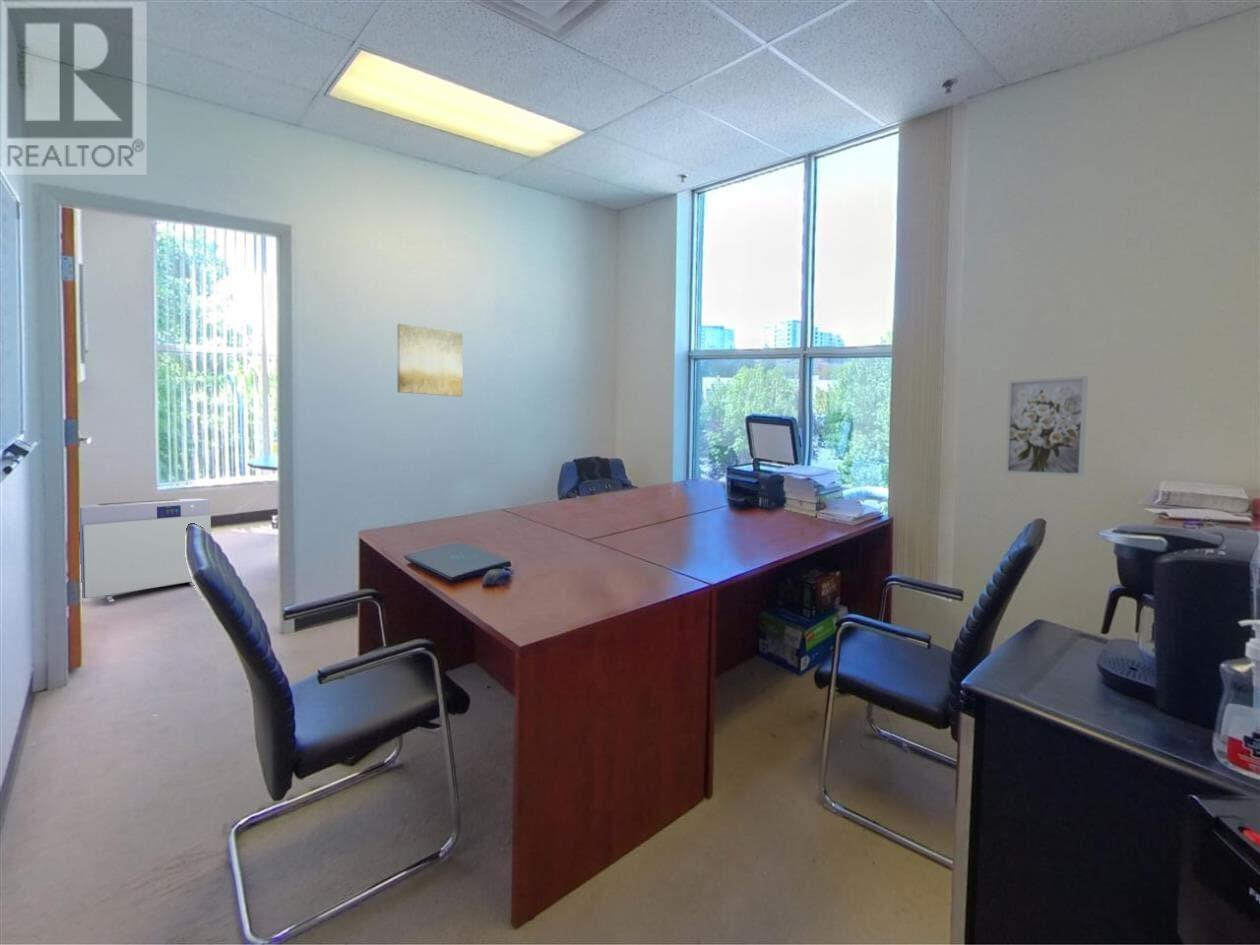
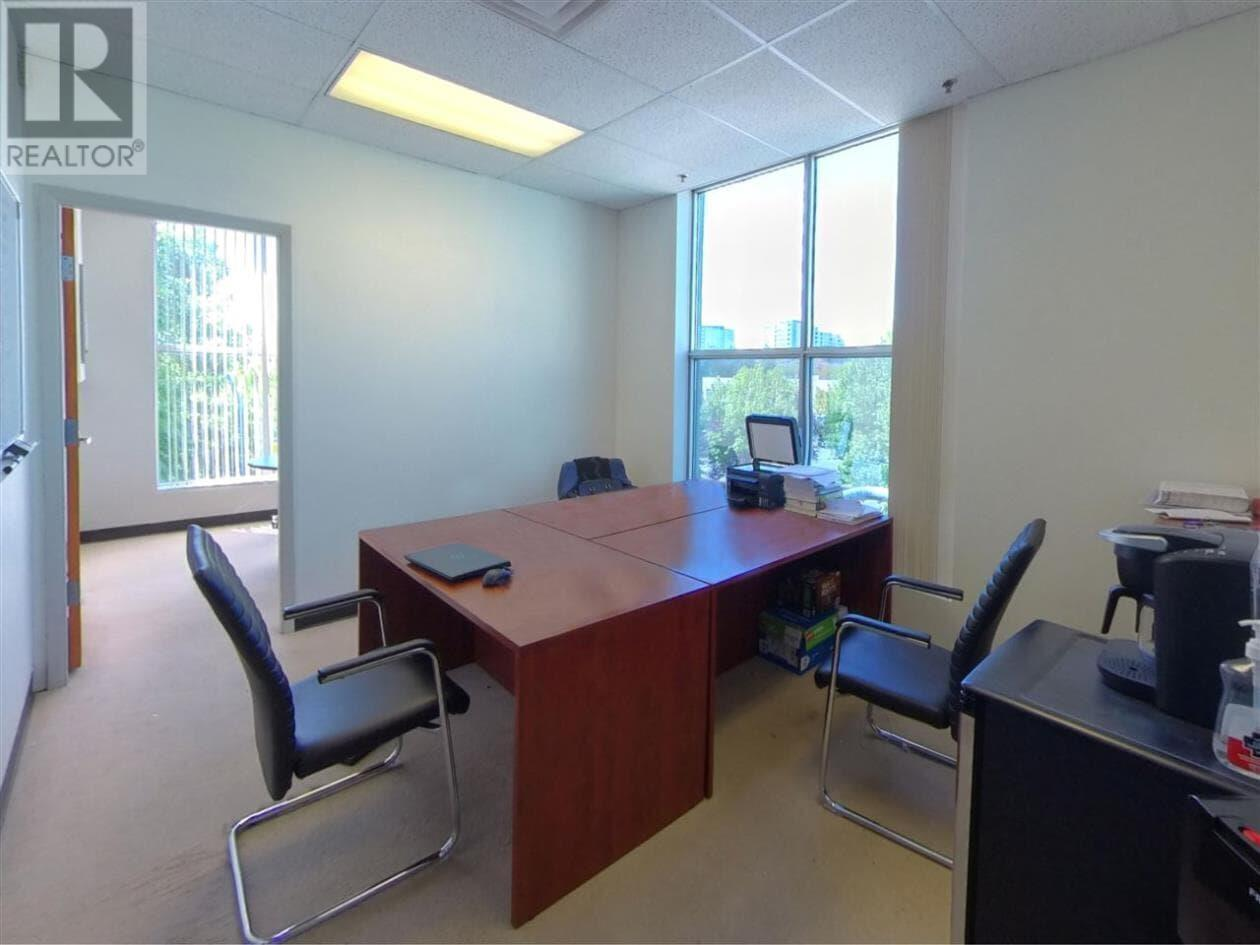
- wall art [396,323,464,398]
- air purifier [79,498,212,603]
- wall art [1004,375,1089,478]
